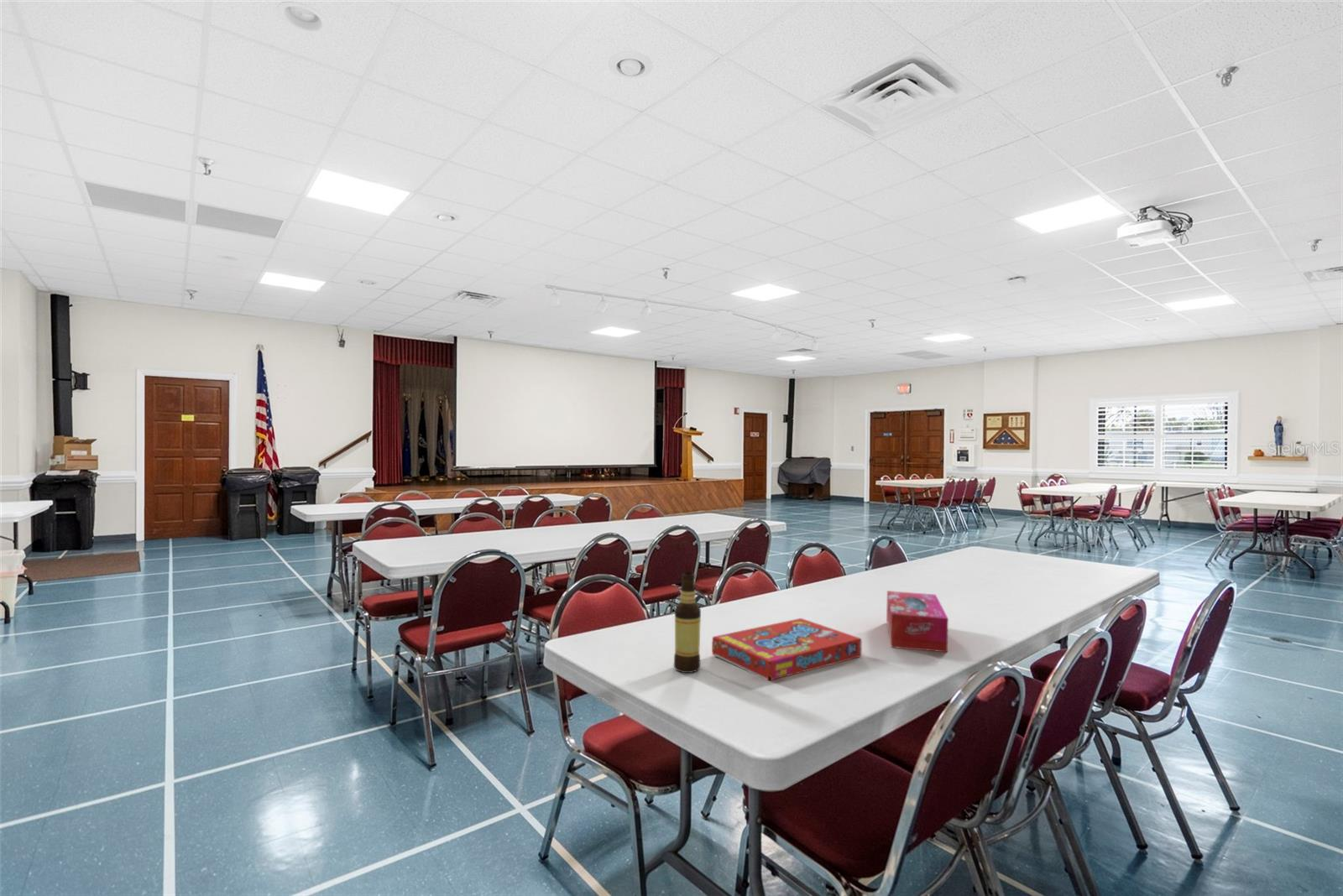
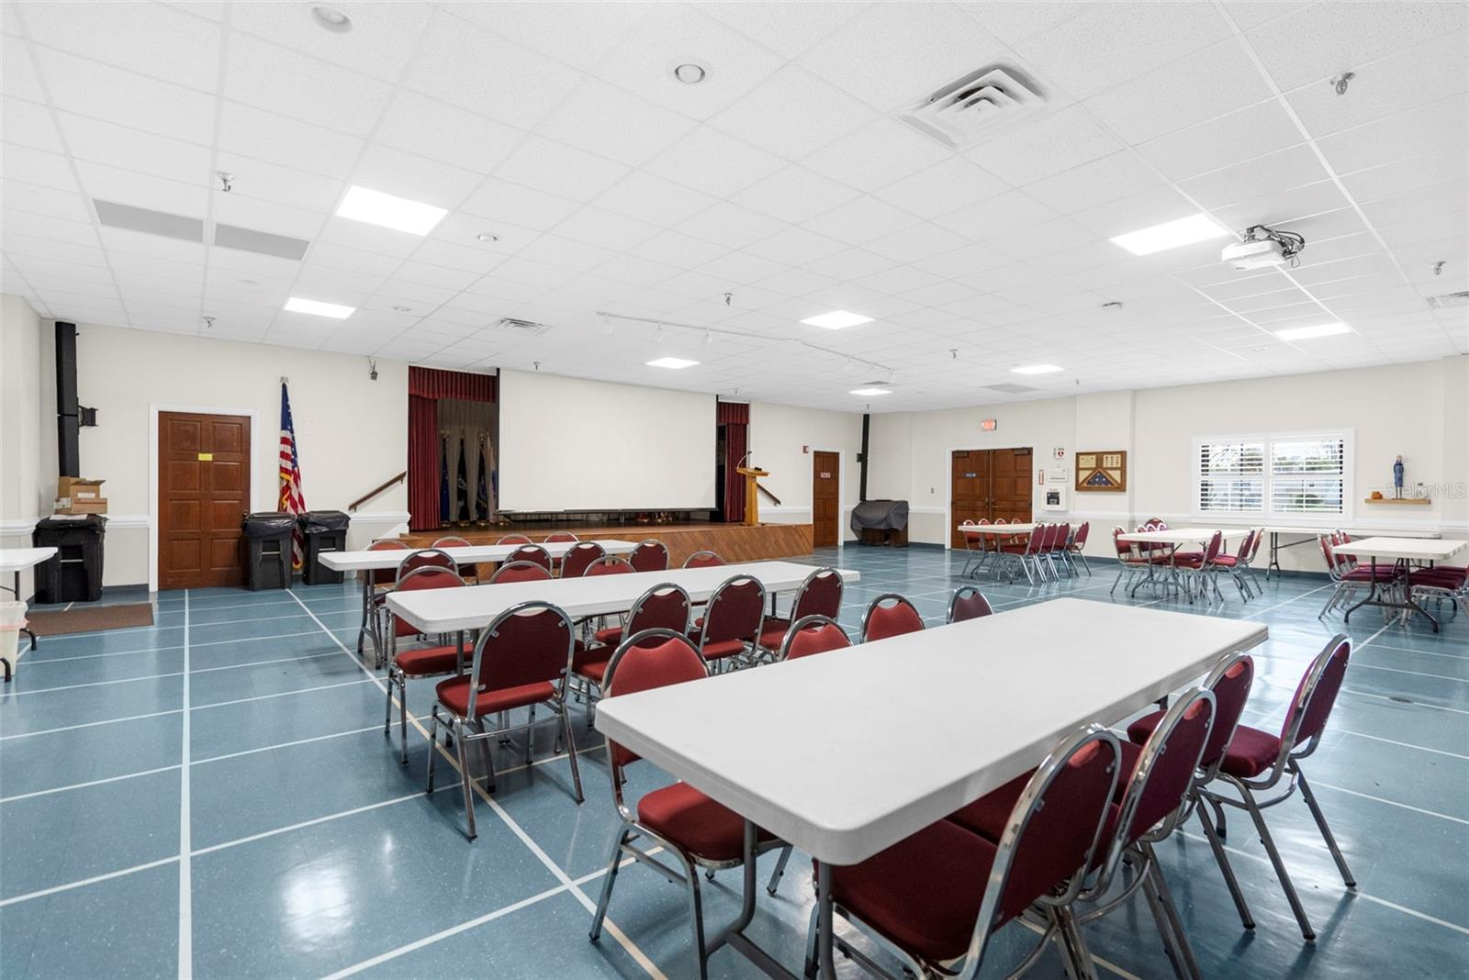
- snack box [711,617,863,681]
- bottle [673,571,702,674]
- tissue box [886,590,949,653]
